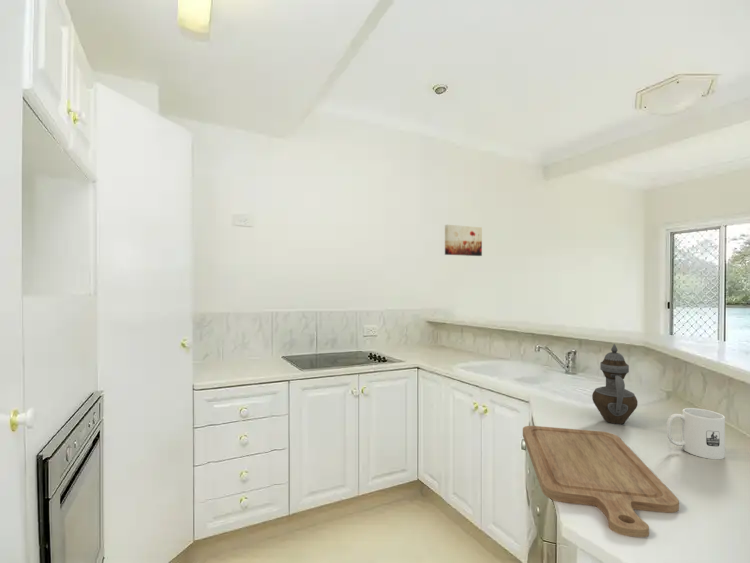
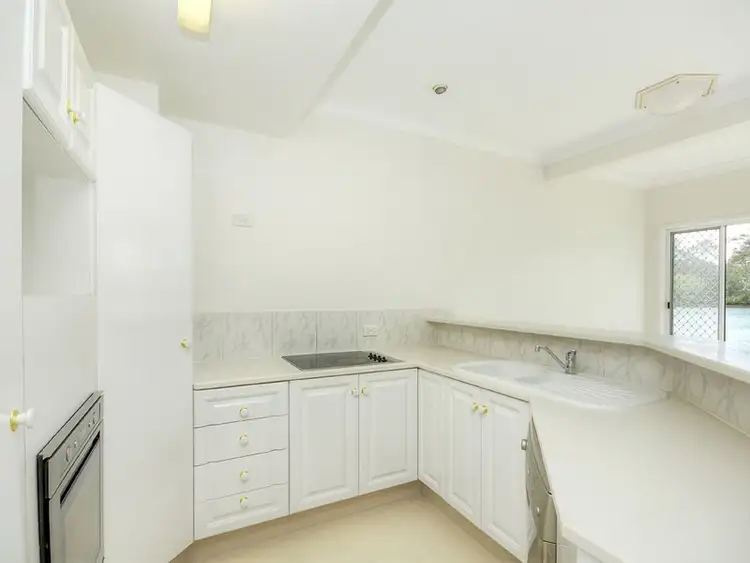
- teapot [591,343,639,425]
- wall art [444,224,483,257]
- chopping board [522,425,680,538]
- mug [666,407,726,460]
